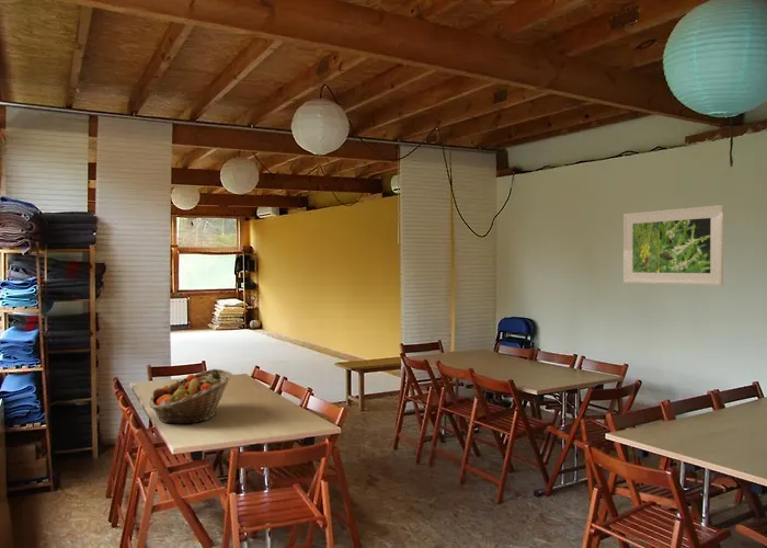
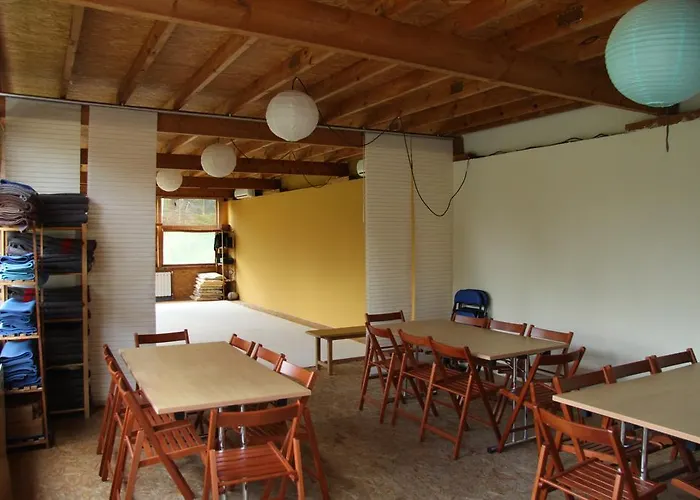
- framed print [622,204,724,286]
- fruit basket [148,368,233,425]
